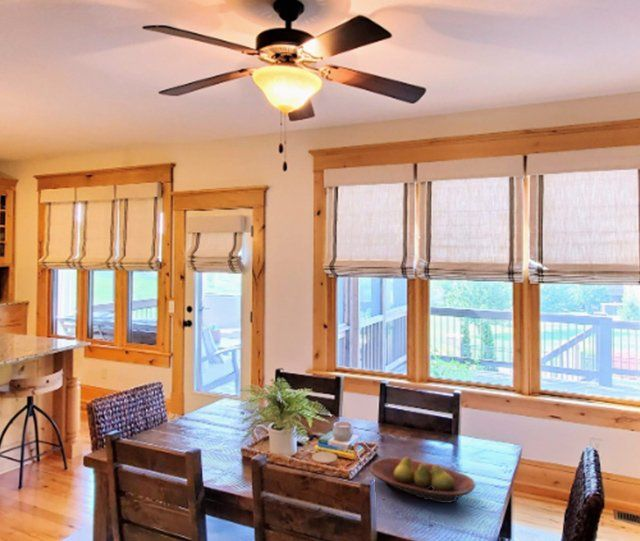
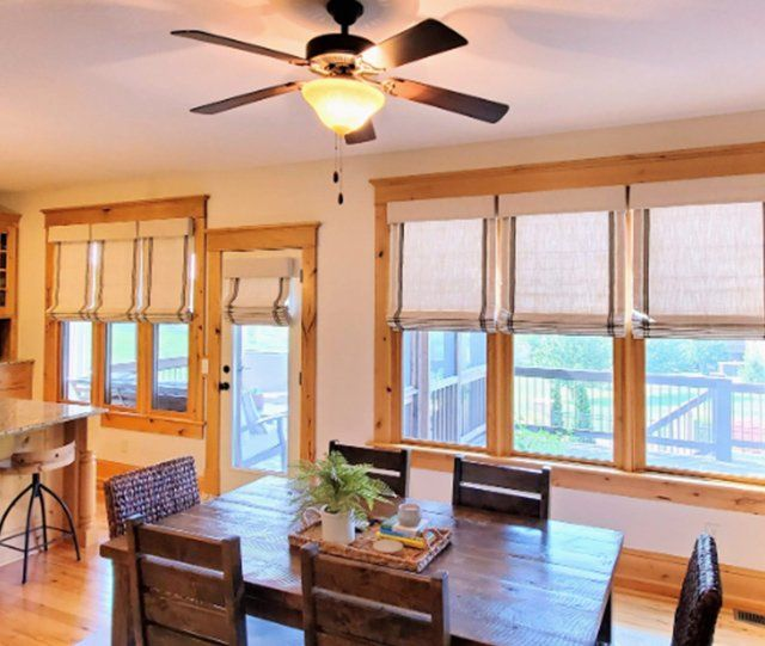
- fruit bowl [369,456,477,504]
